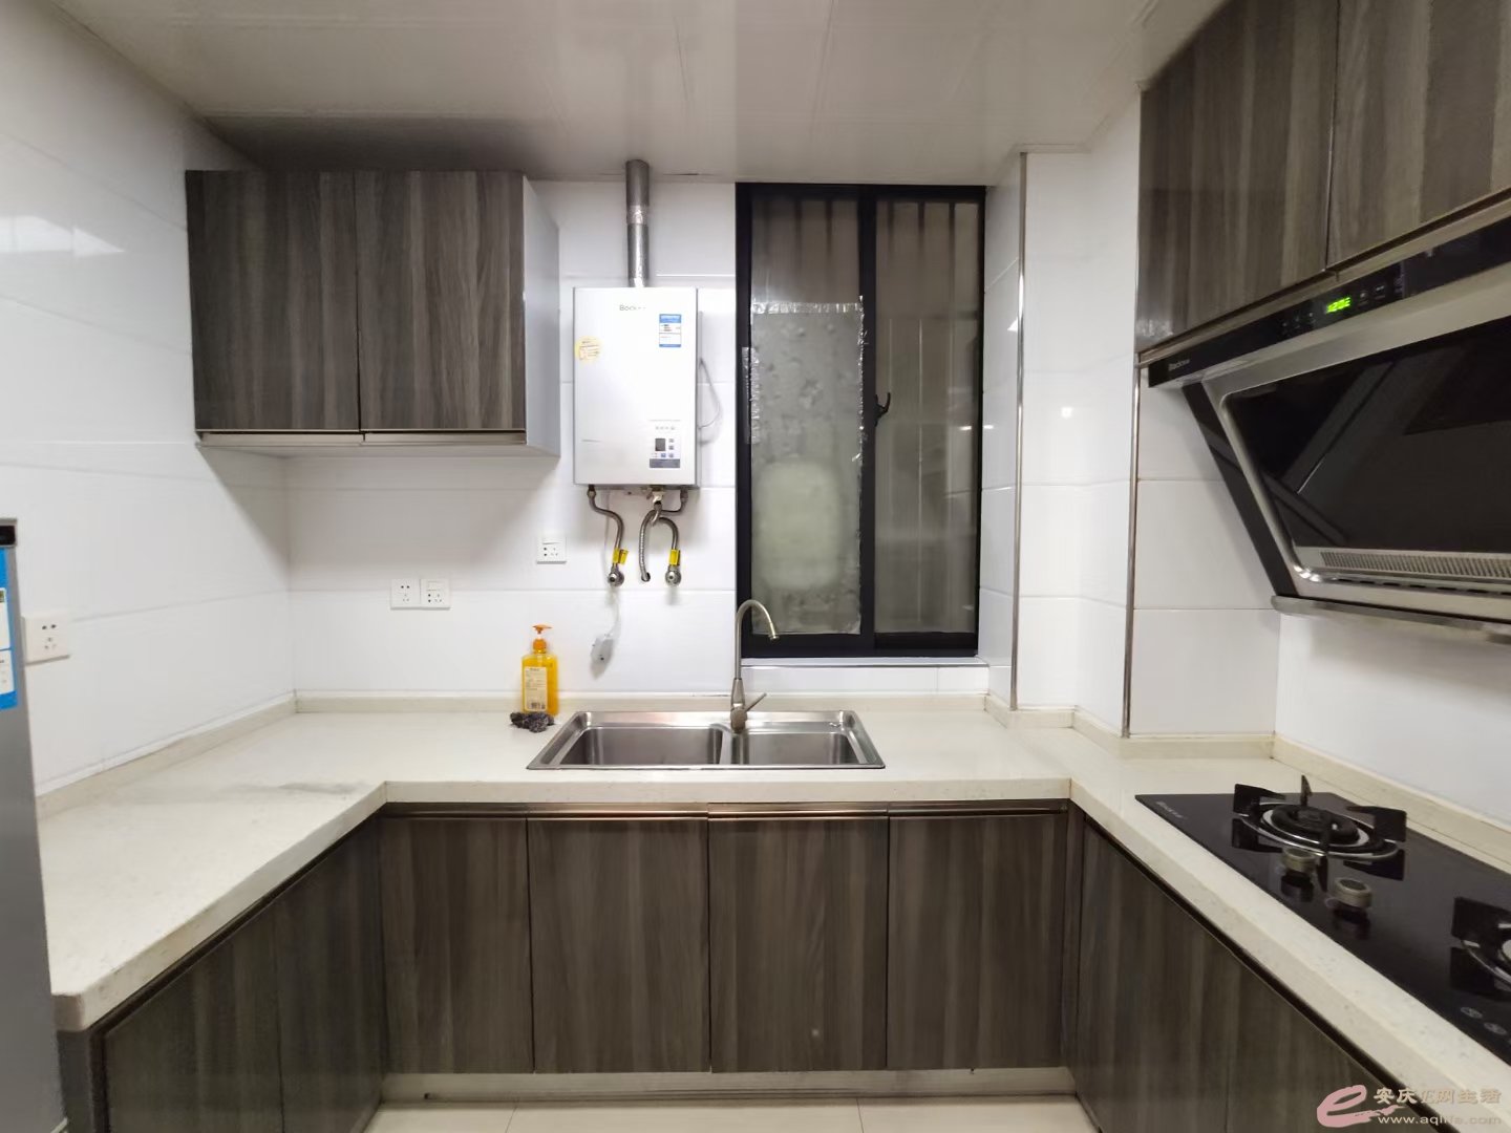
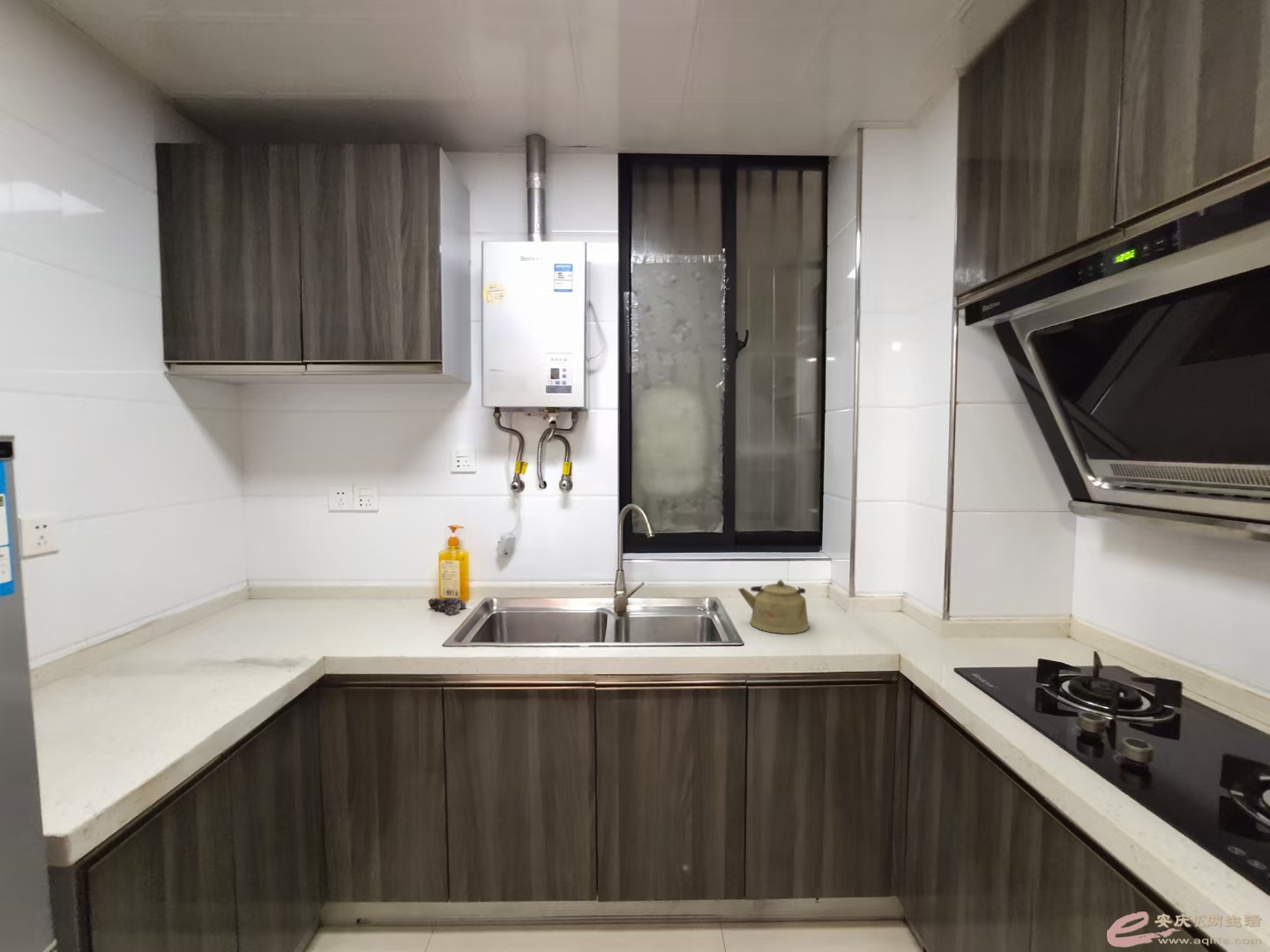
+ kettle [737,579,811,635]
